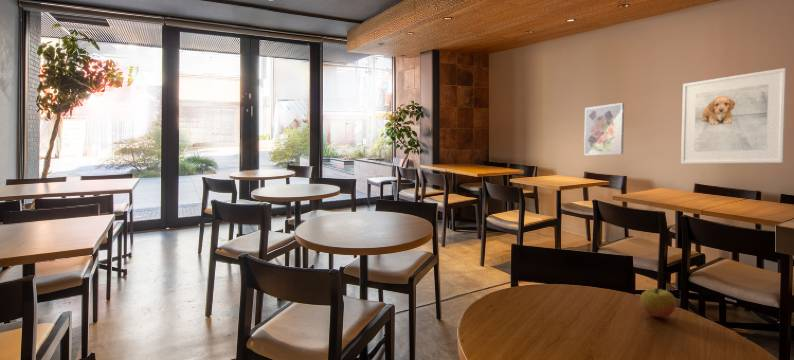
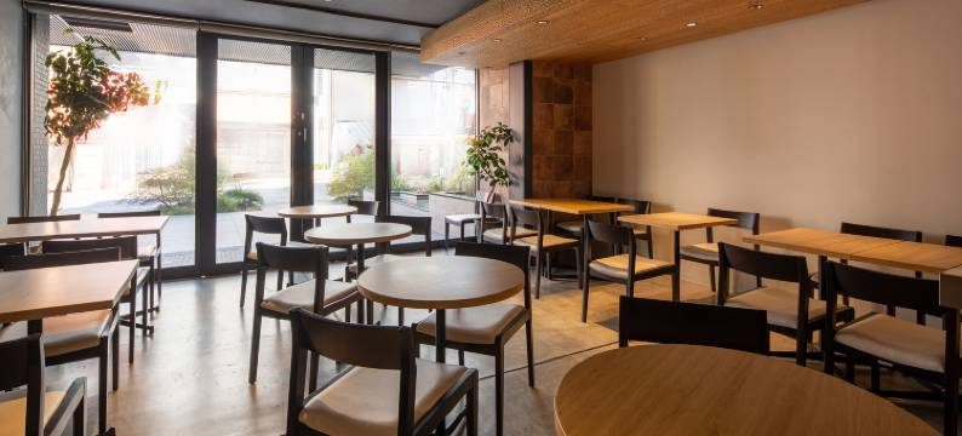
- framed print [680,67,787,165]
- apple [639,287,677,318]
- wall art [583,102,625,156]
